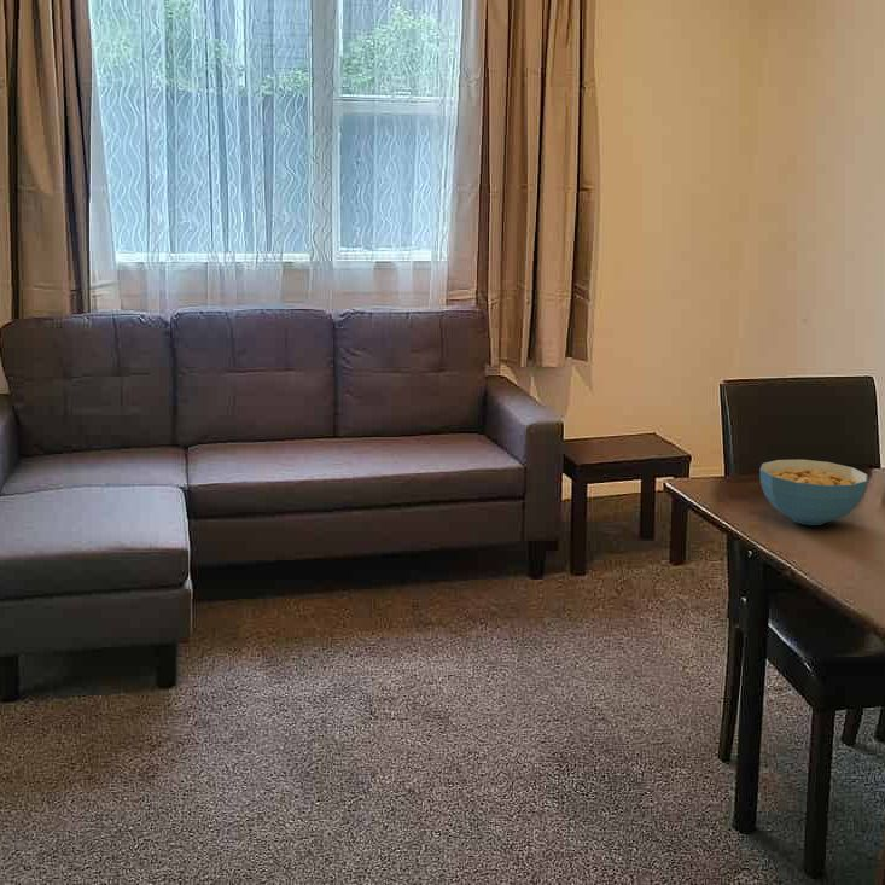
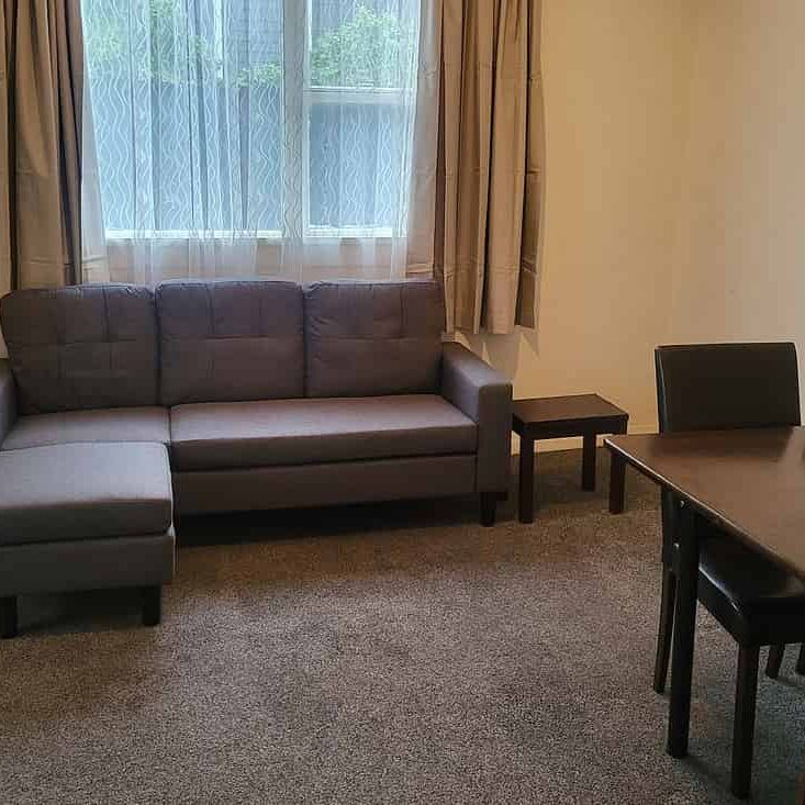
- cereal bowl [758,459,868,526]
